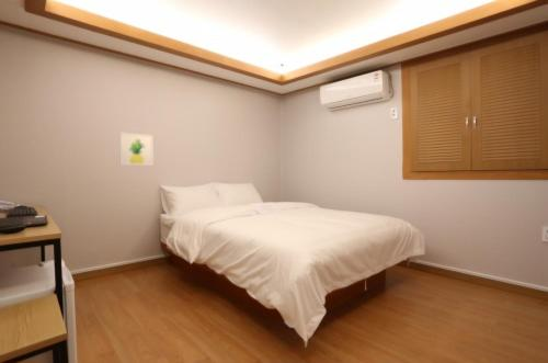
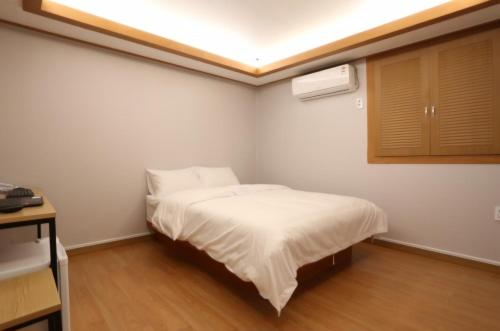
- wall art [118,132,155,167]
